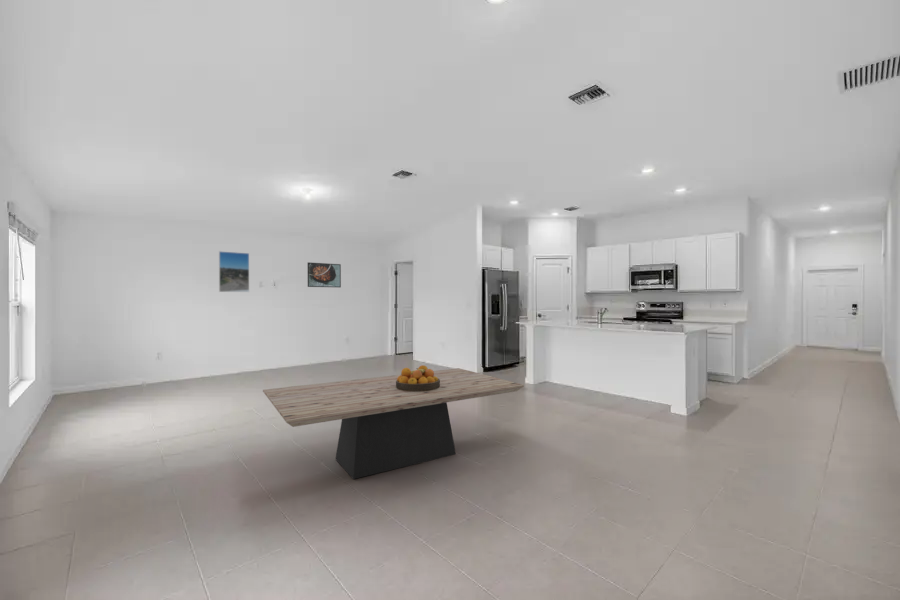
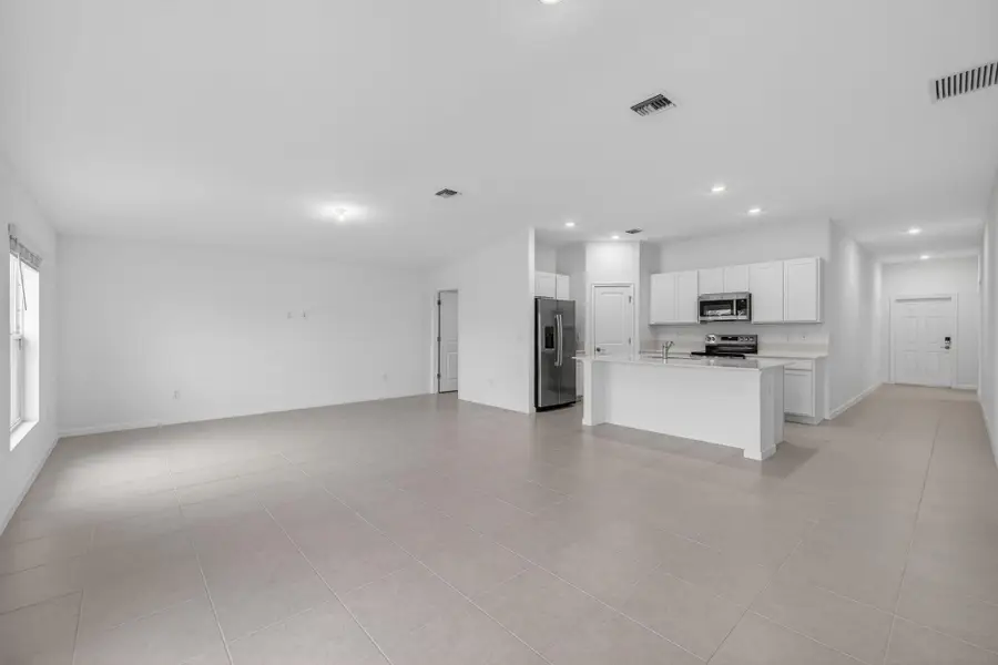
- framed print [307,261,342,288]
- fruit bowl [396,364,440,391]
- dining table [262,367,525,480]
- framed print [218,250,250,293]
